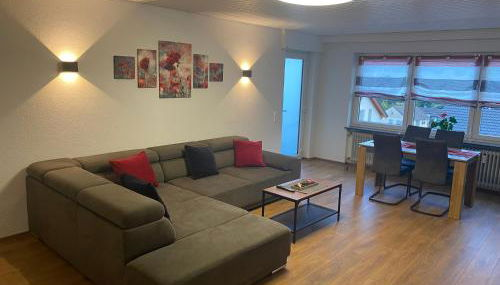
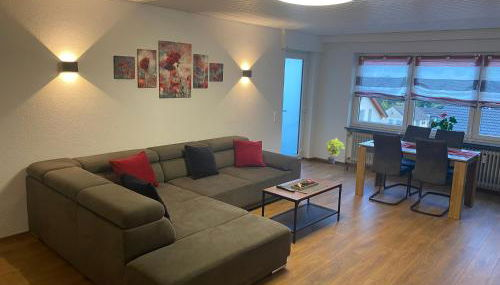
+ potted plant [325,137,346,165]
